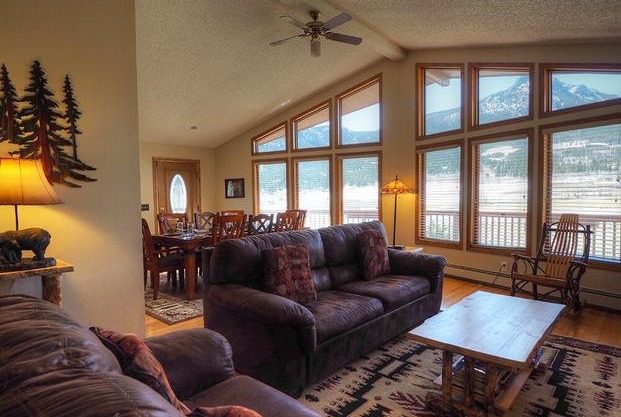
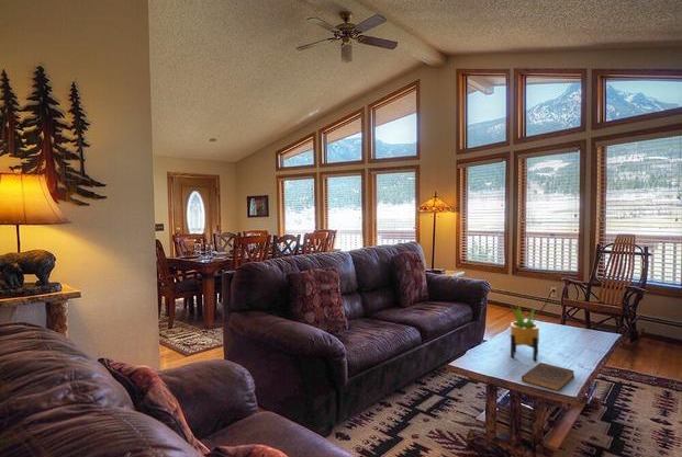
+ potted plant [508,302,541,362]
+ book [521,362,575,392]
